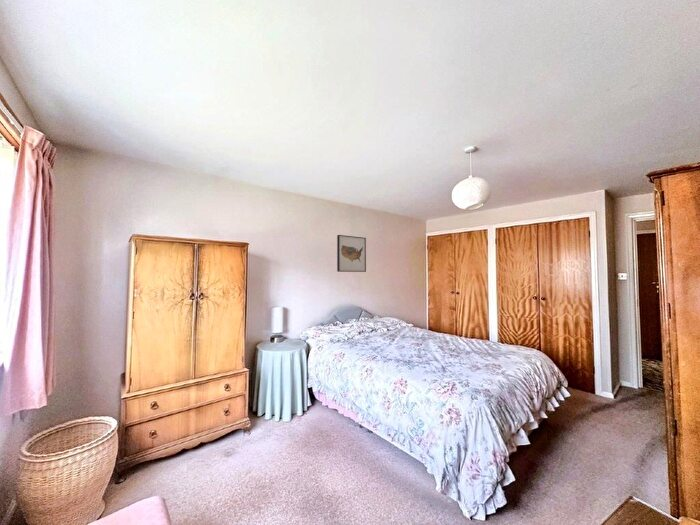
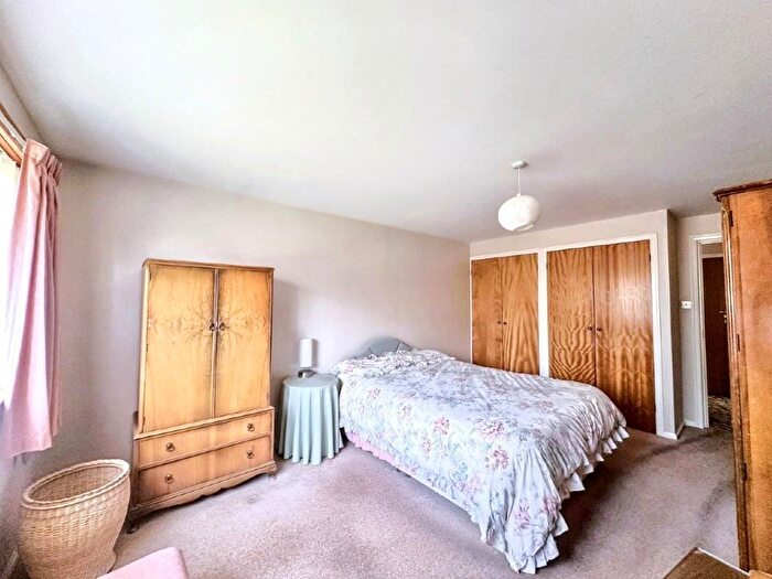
- wall art [336,234,367,273]
